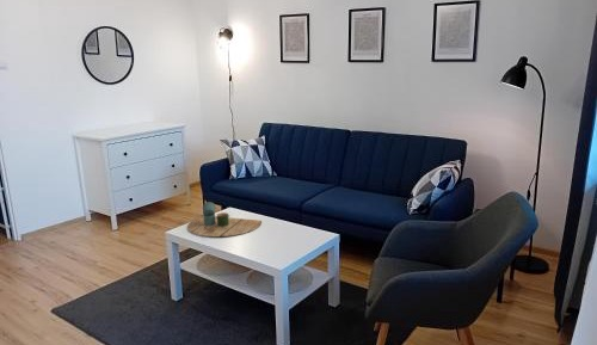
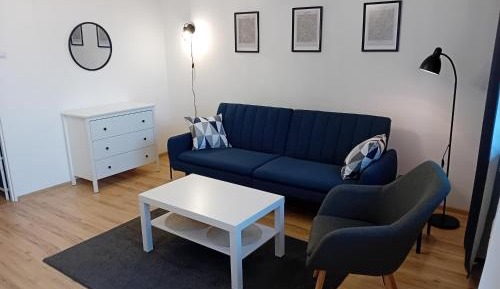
- decorative tray [186,201,263,238]
